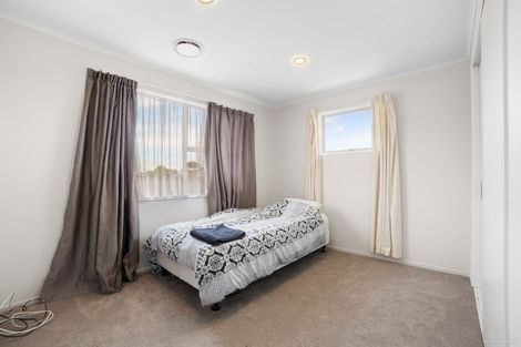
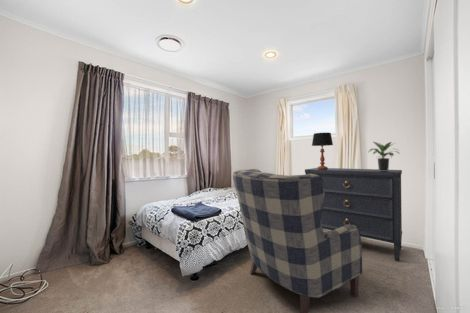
+ potted plant [367,141,401,171]
+ table lamp [311,132,334,170]
+ dresser [304,167,403,263]
+ chair [232,168,363,313]
